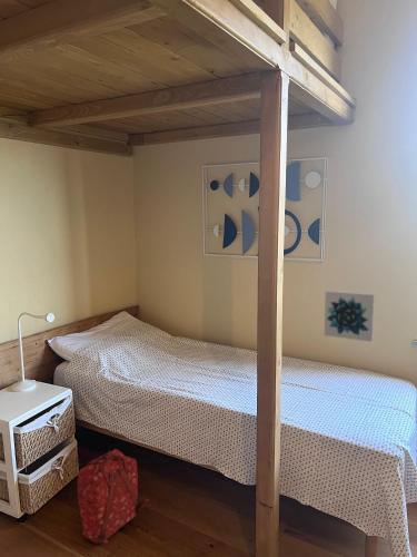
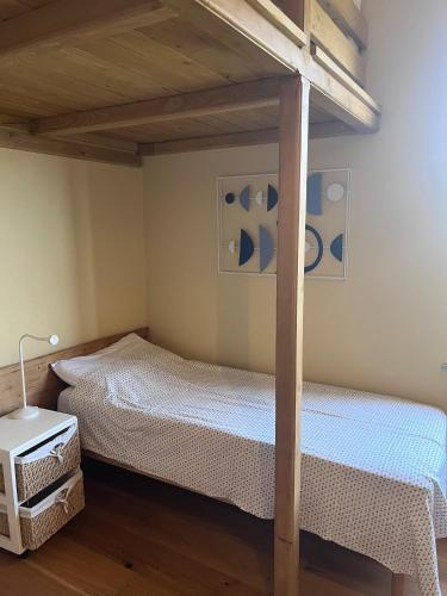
- backpack [77,448,150,545]
- wall art [324,290,376,343]
